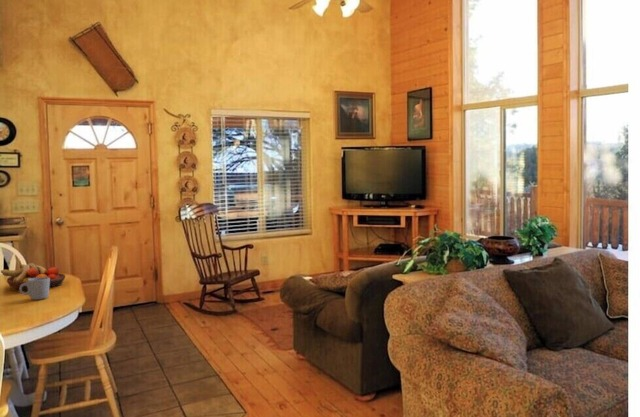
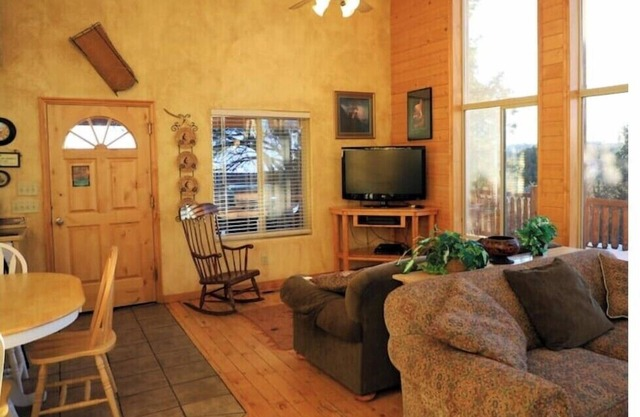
- fruit bowl [0,262,66,291]
- mug [18,277,50,301]
